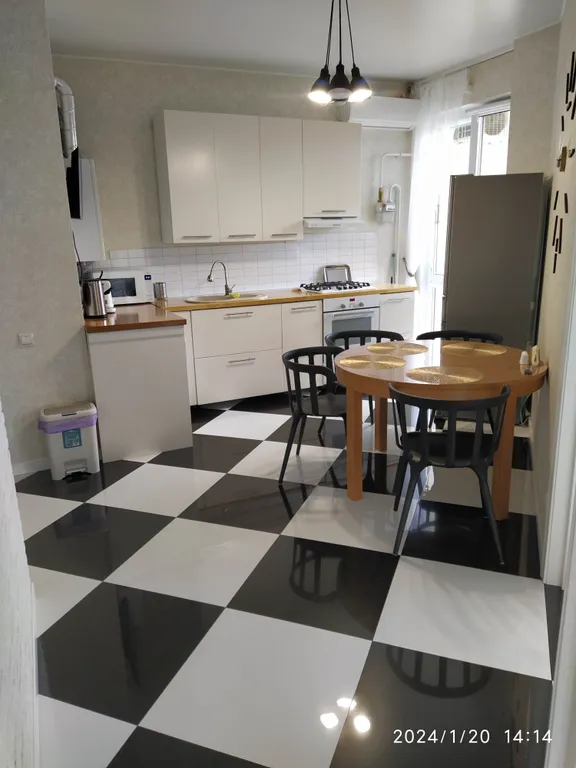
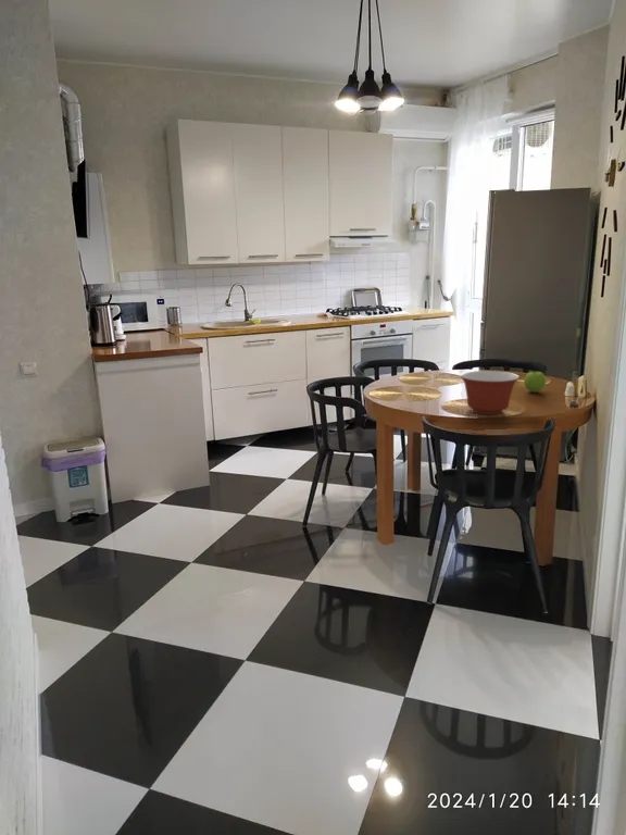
+ apple [523,371,547,394]
+ mixing bowl [459,370,521,415]
